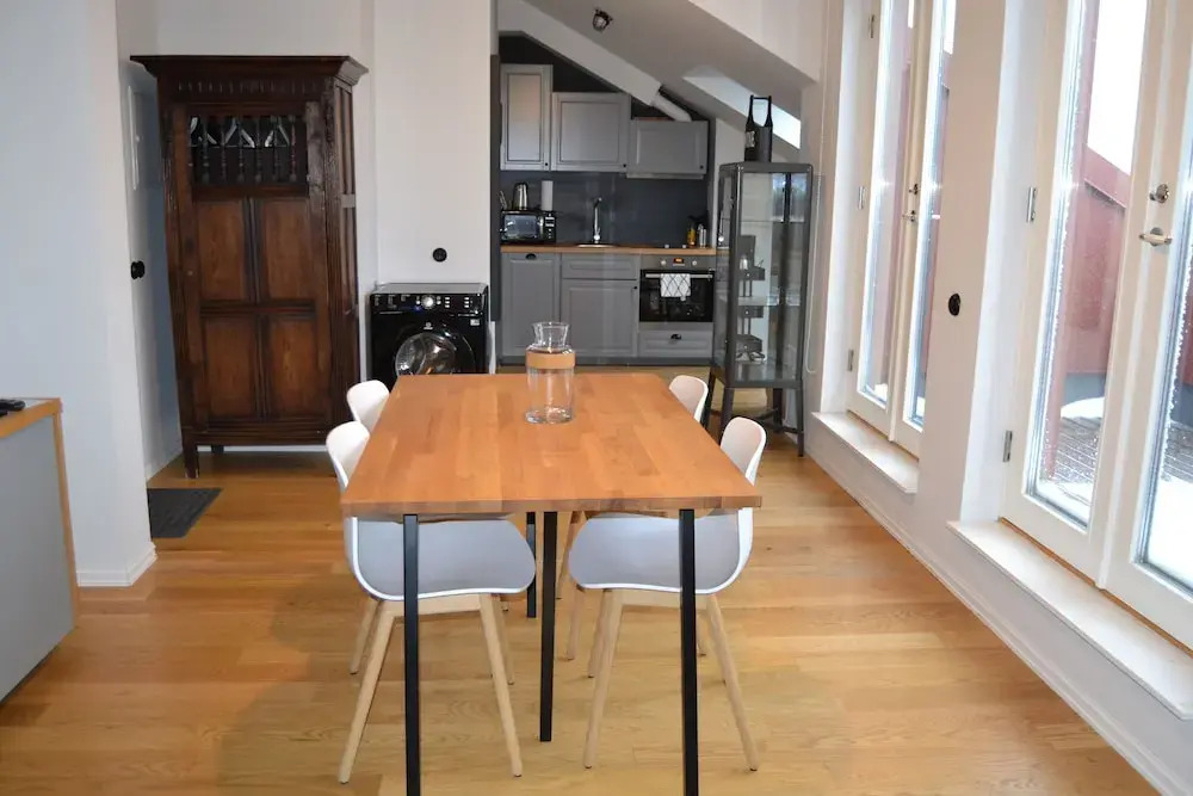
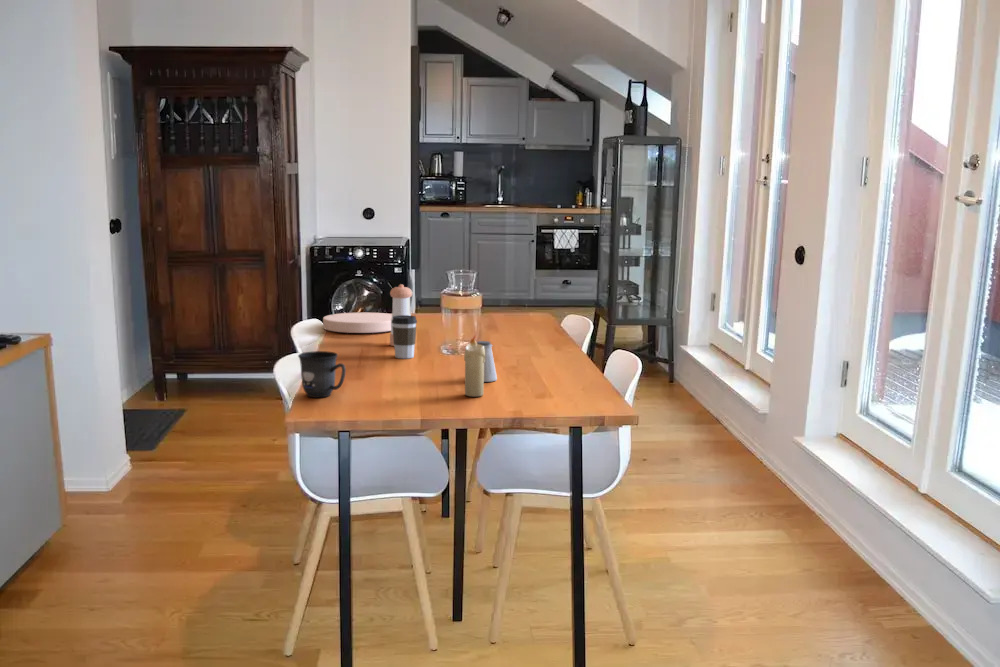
+ mug [297,350,347,398]
+ saltshaker [476,340,498,383]
+ coffee cup [392,315,418,360]
+ pepper shaker [389,283,414,347]
+ candle [463,335,485,398]
+ plate [322,312,392,334]
